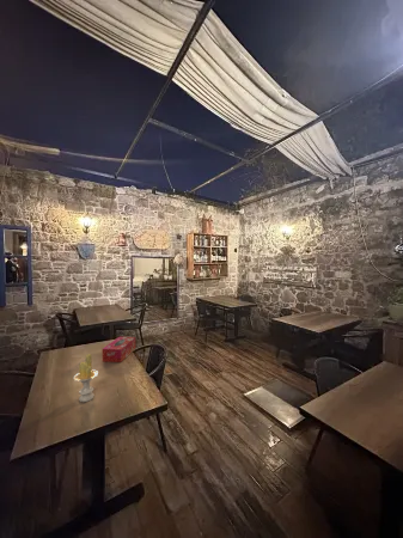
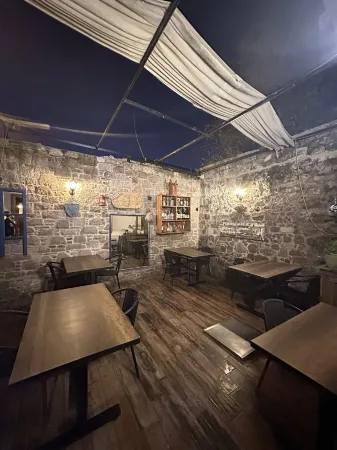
- candle [73,353,99,403]
- tissue box [100,336,136,363]
